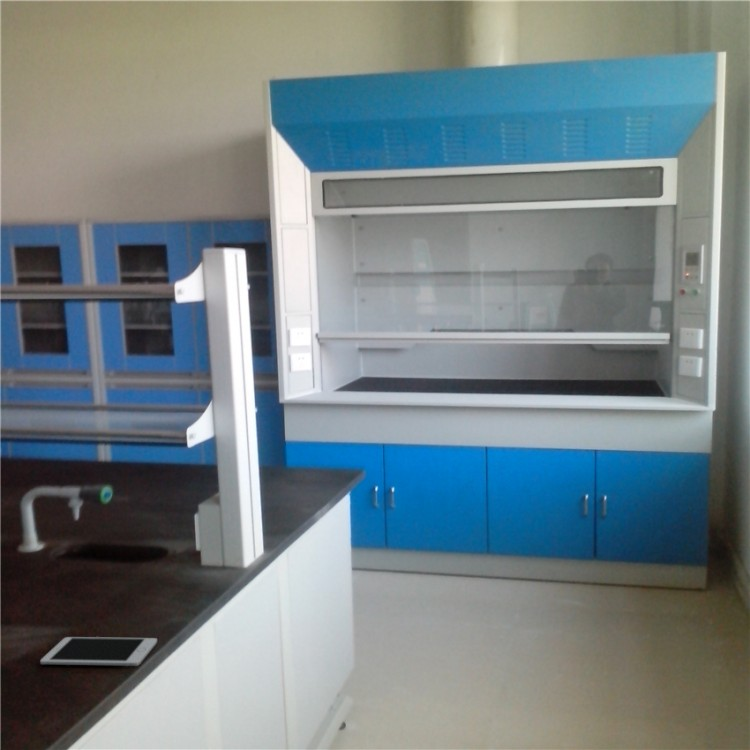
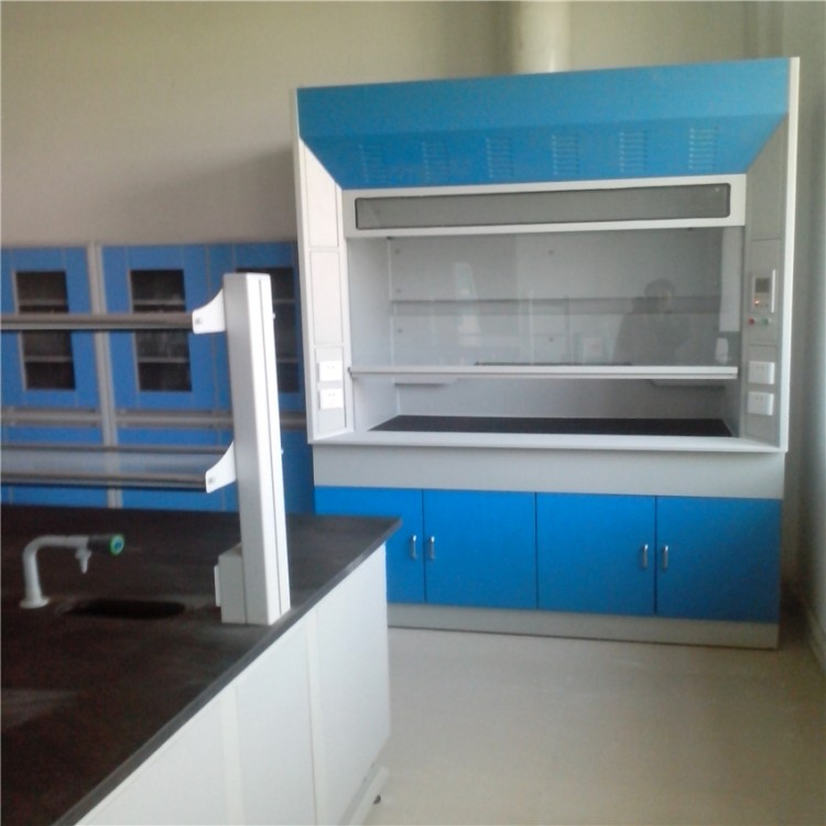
- cell phone [39,636,158,667]
